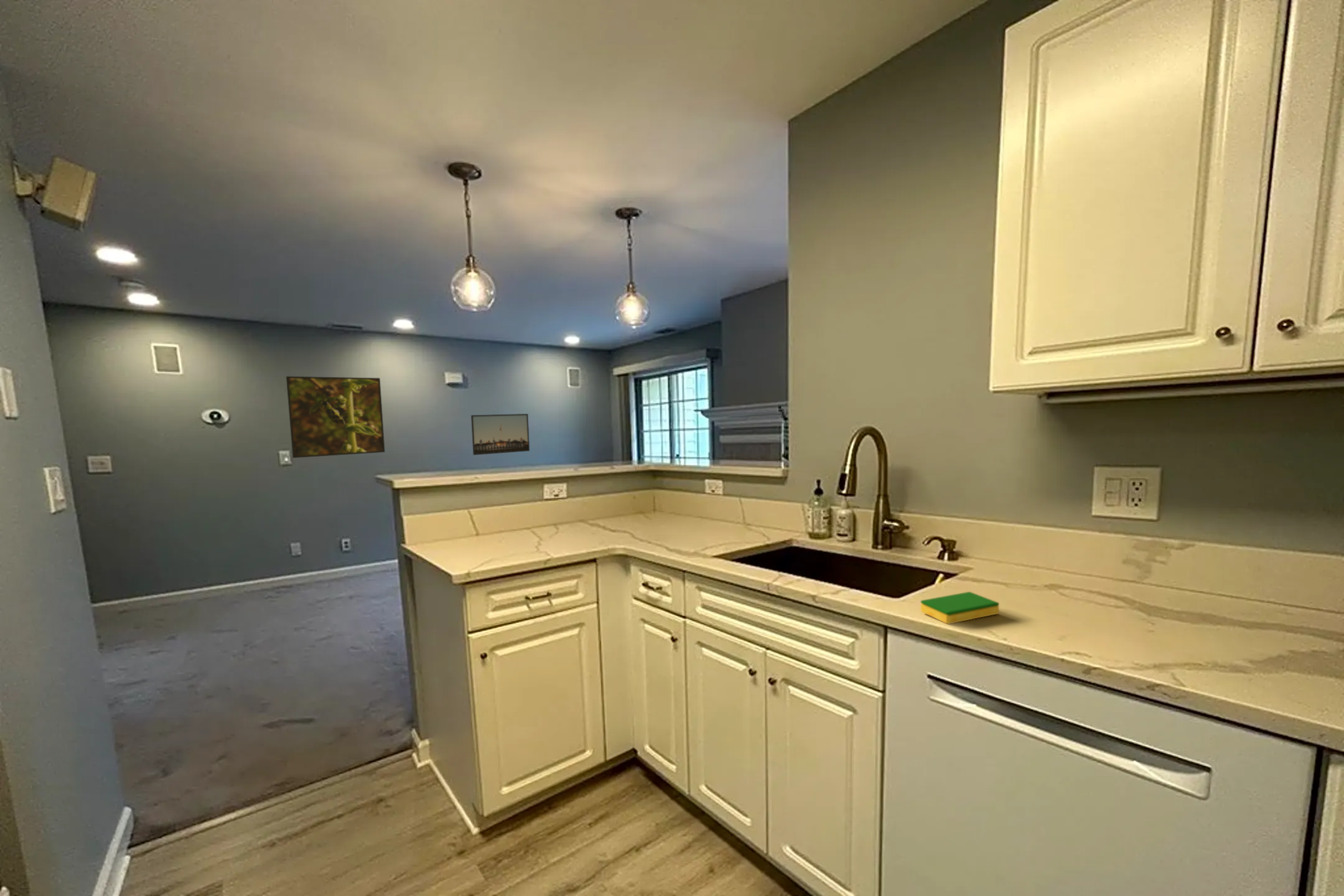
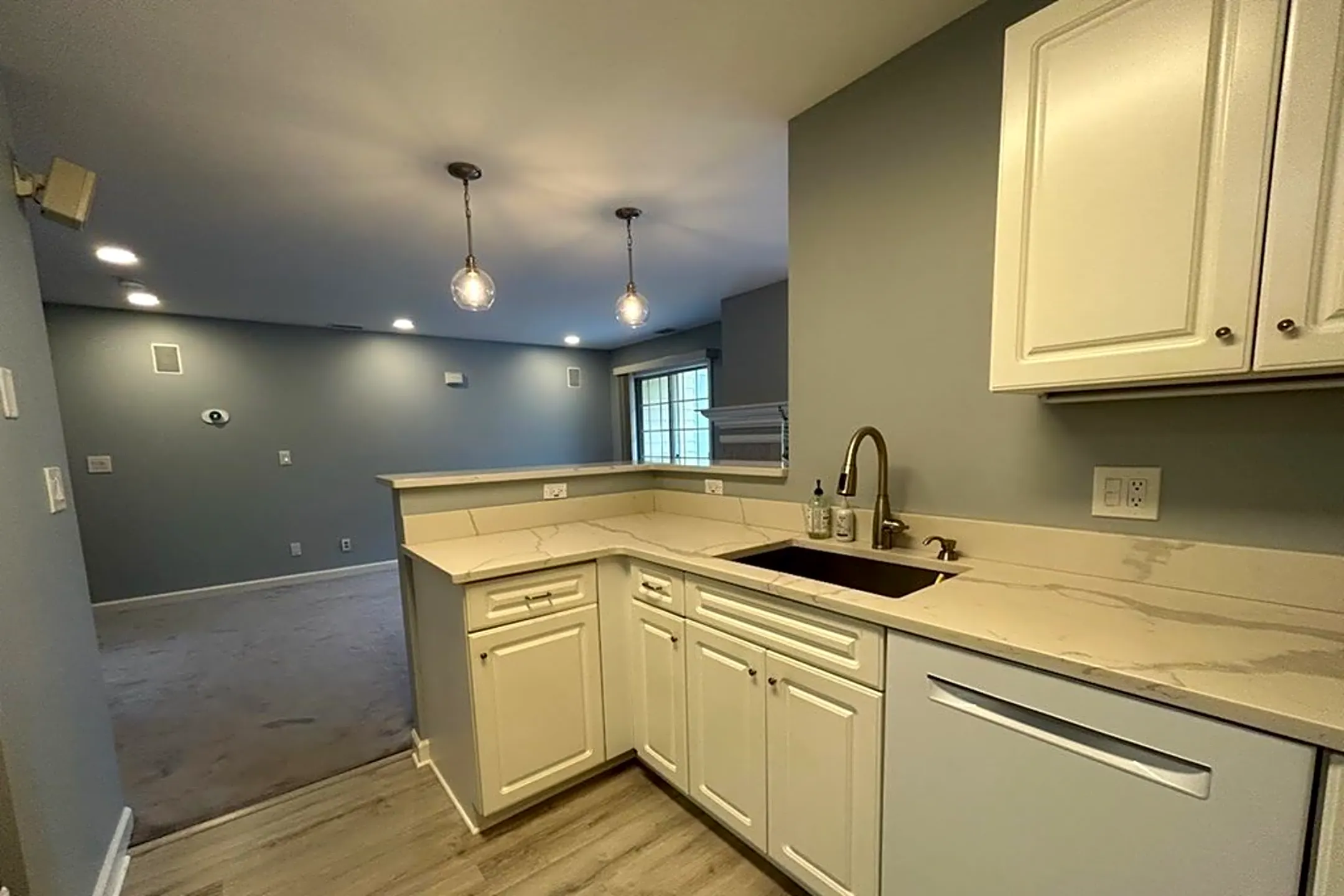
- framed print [470,413,530,455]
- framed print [286,376,386,459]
- dish sponge [920,591,1000,625]
